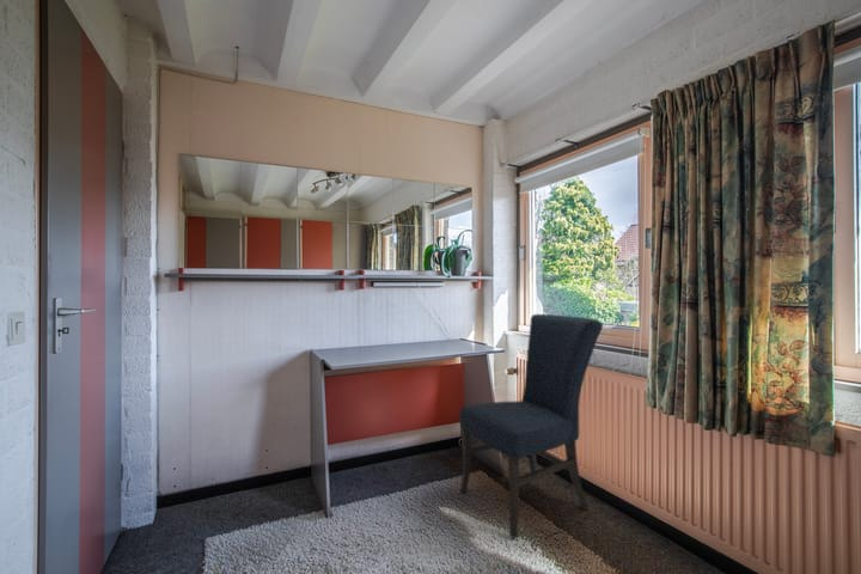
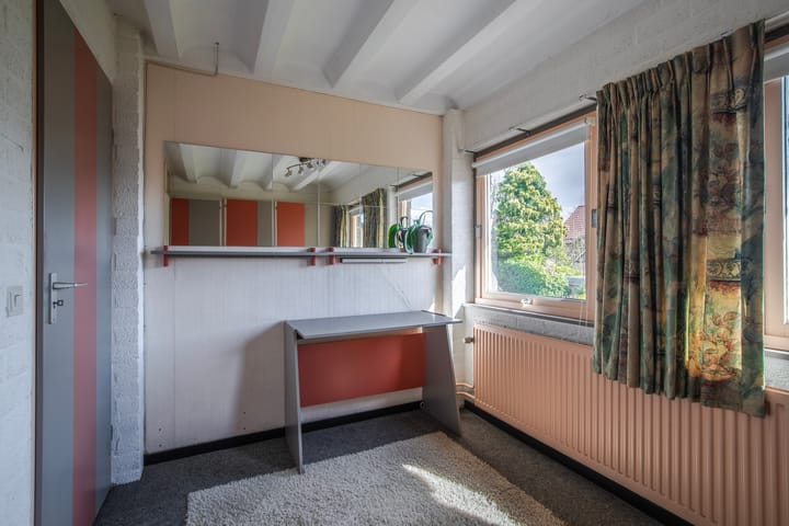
- chair [458,313,604,539]
